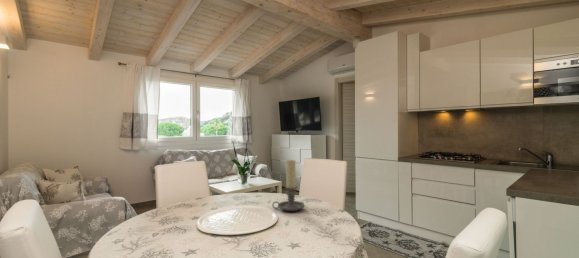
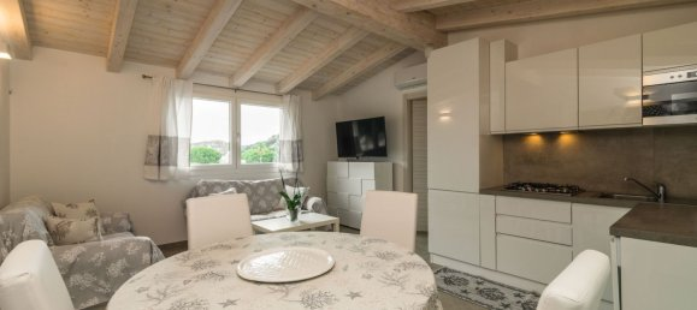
- candle holder [271,159,306,212]
